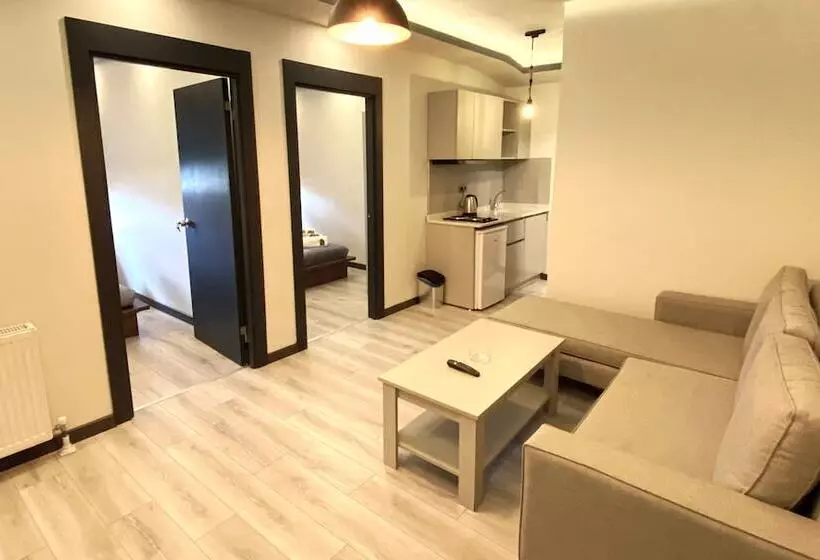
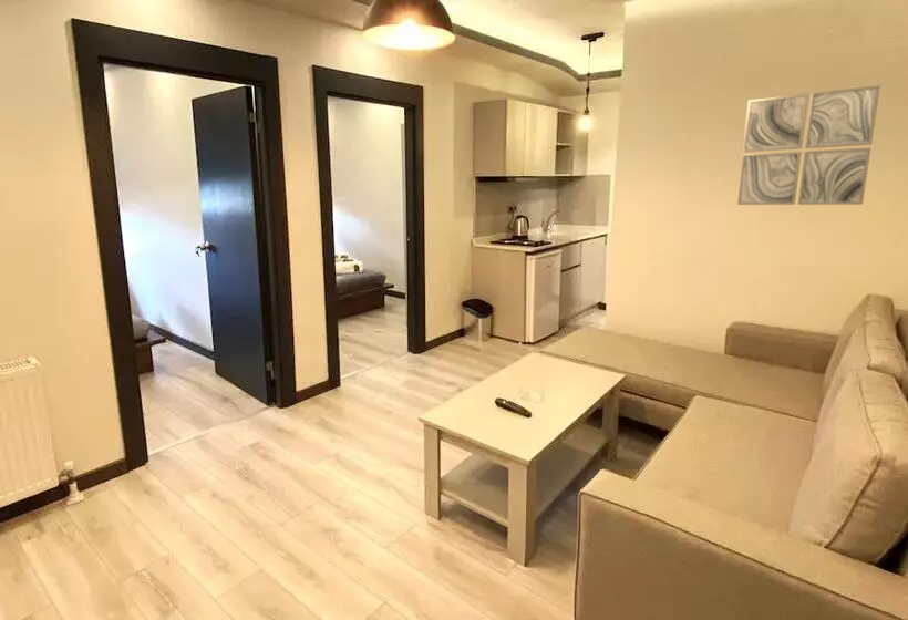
+ wall art [736,84,881,206]
